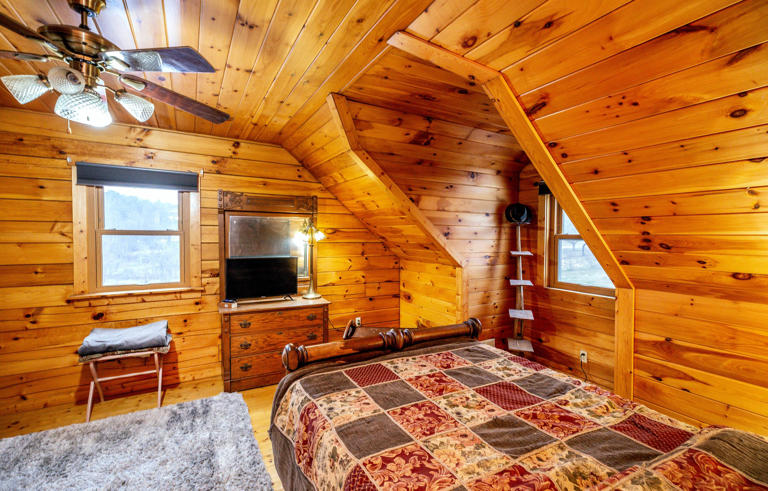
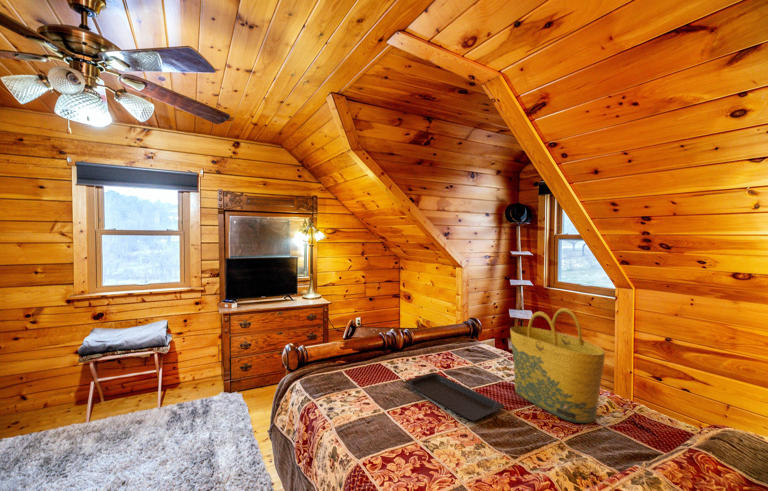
+ tote bag [509,307,606,424]
+ serving tray [403,371,506,422]
